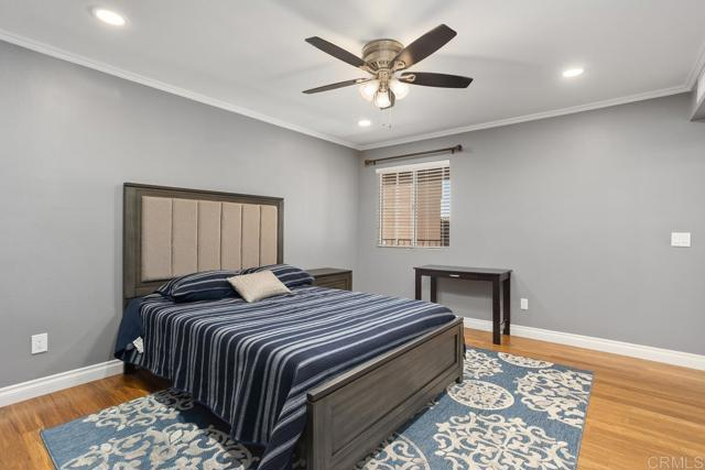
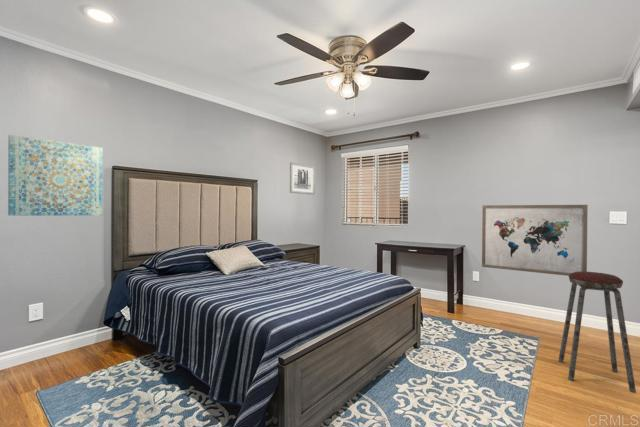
+ wall art [289,161,316,196]
+ wall art [7,134,104,217]
+ wall art [481,204,589,277]
+ music stool [557,271,637,394]
